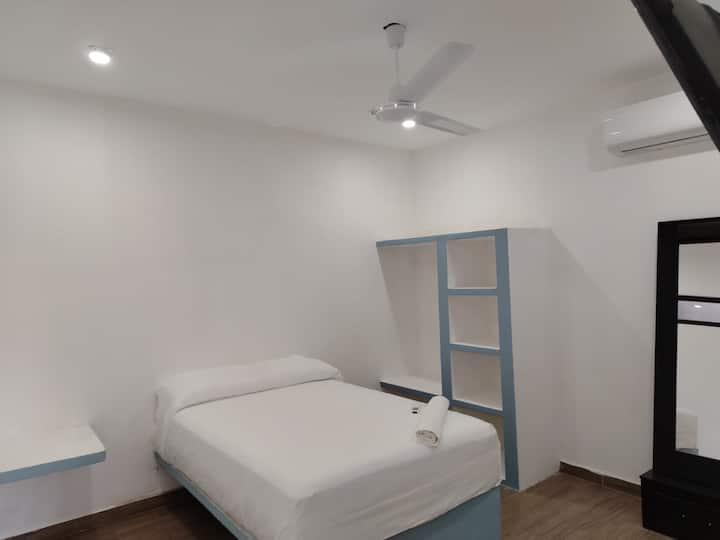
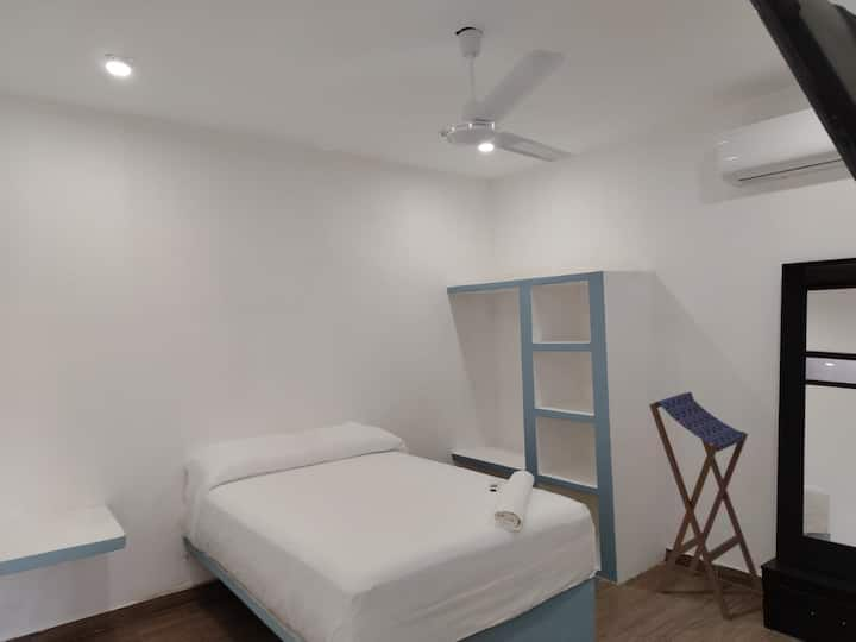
+ stool [648,391,763,622]
